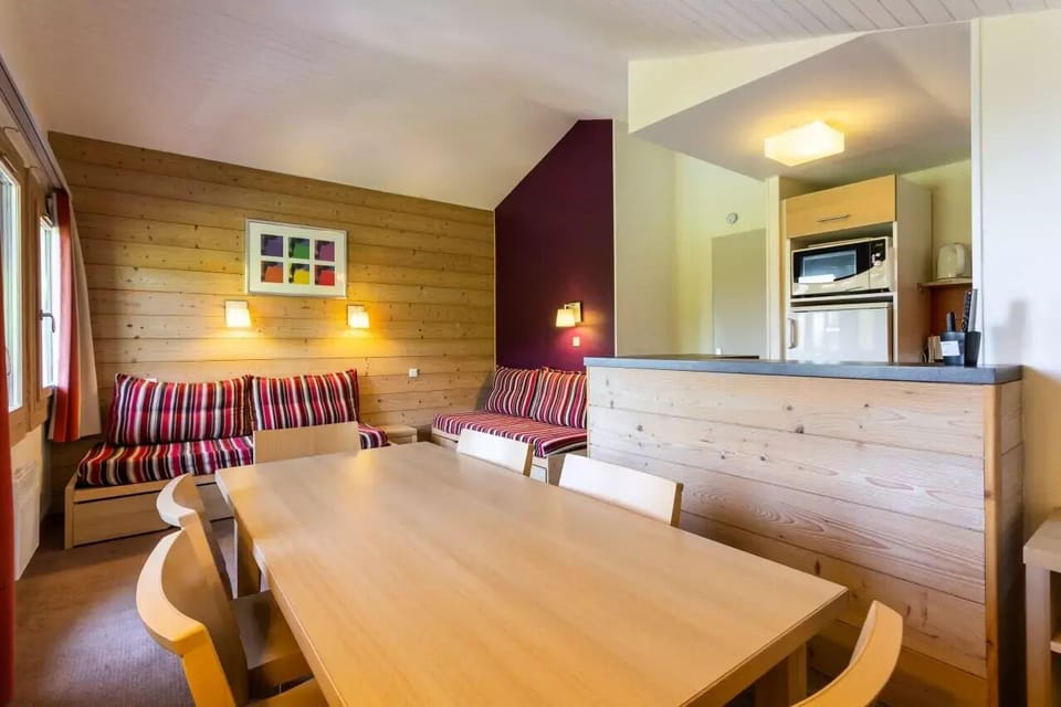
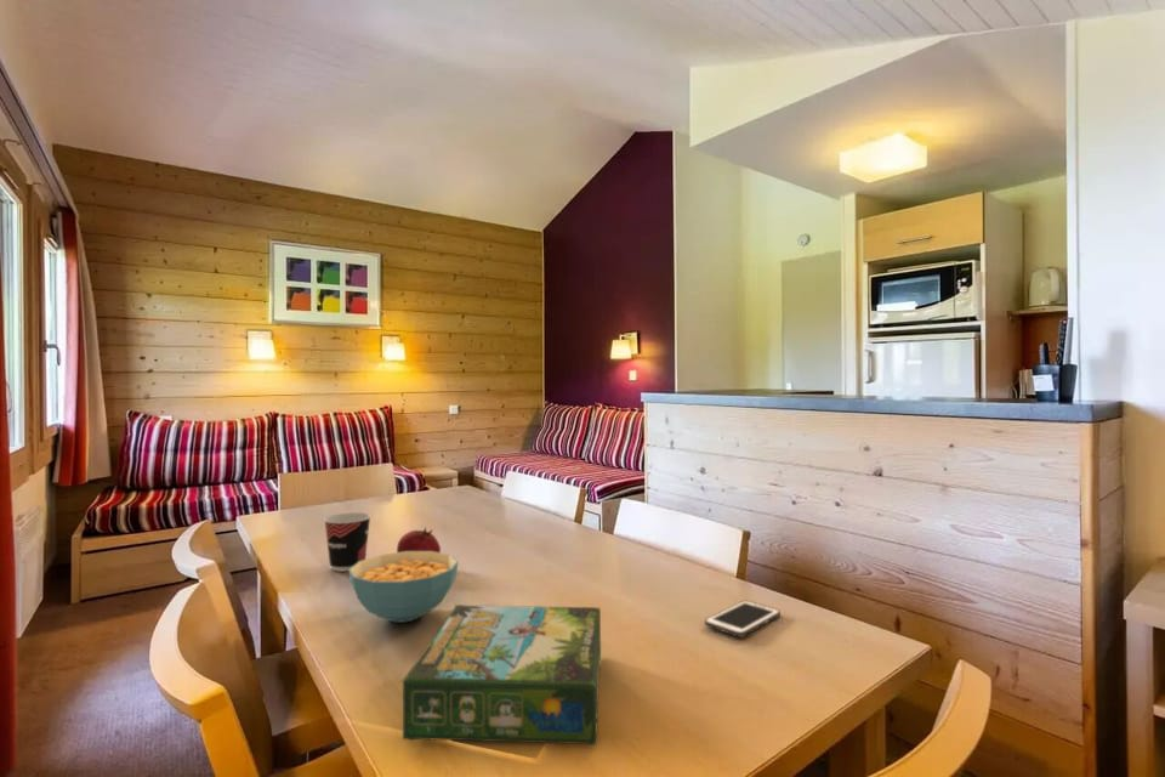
+ cup [323,511,373,573]
+ board game [402,603,602,747]
+ cell phone [704,600,782,639]
+ cereal bowl [347,551,460,624]
+ fruit [396,526,442,552]
